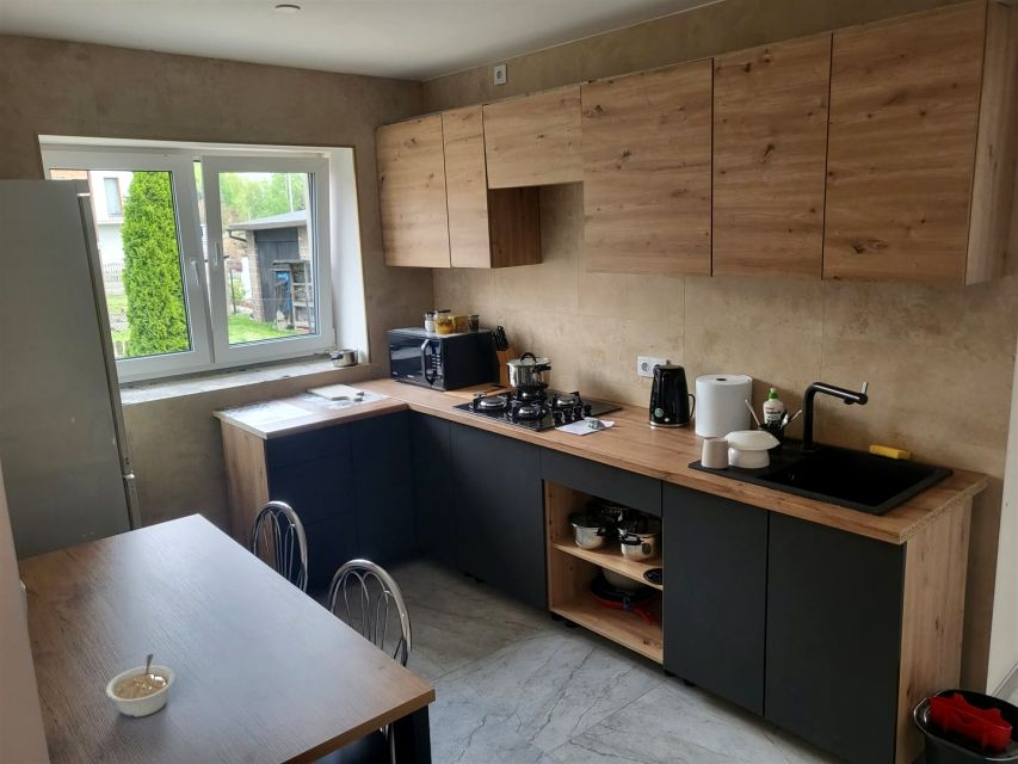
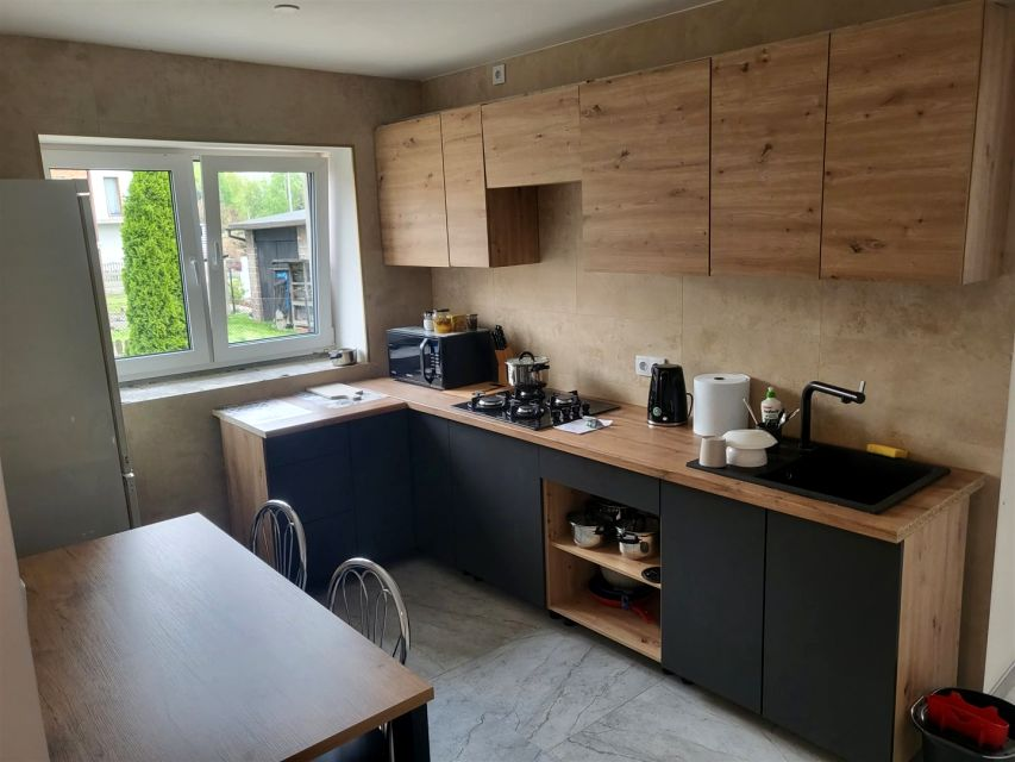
- legume [105,653,175,719]
